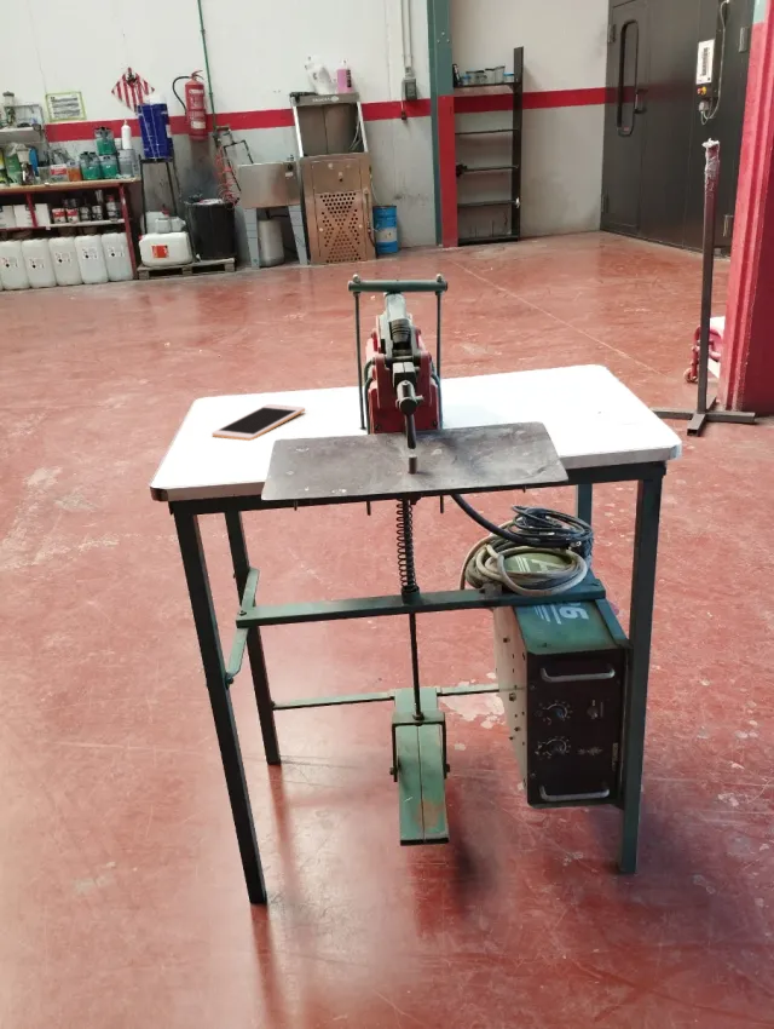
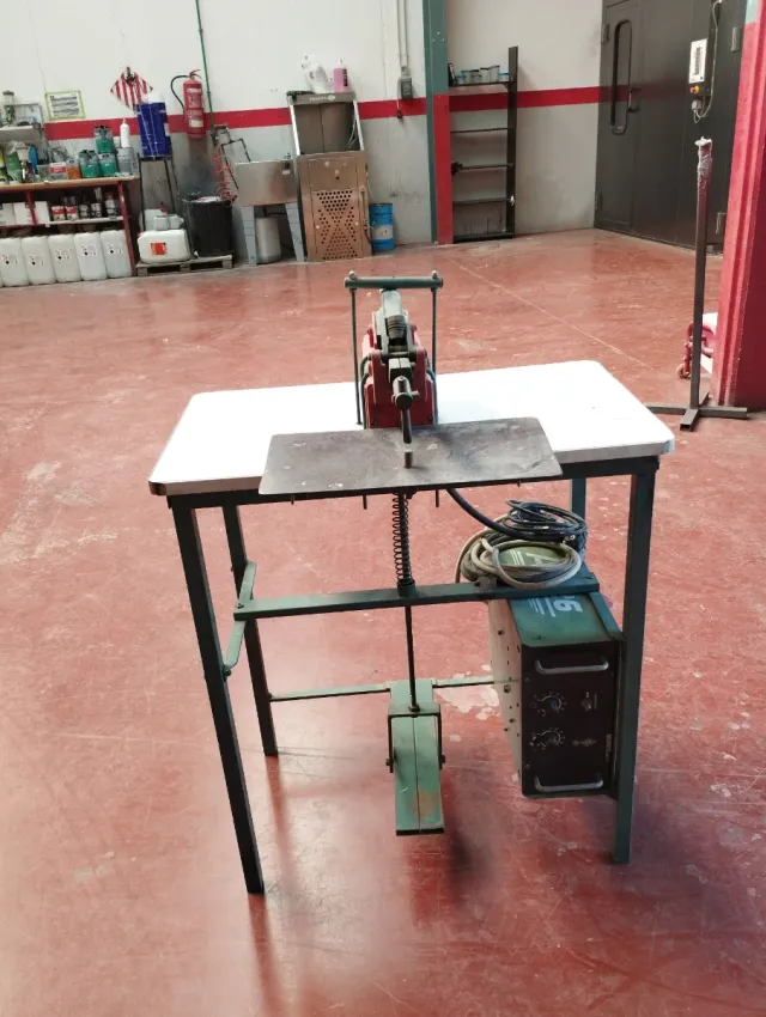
- cell phone [210,403,306,442]
